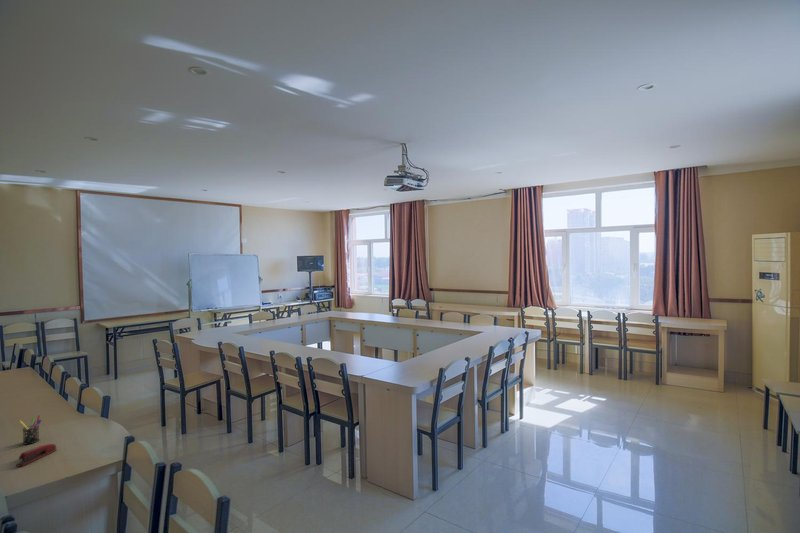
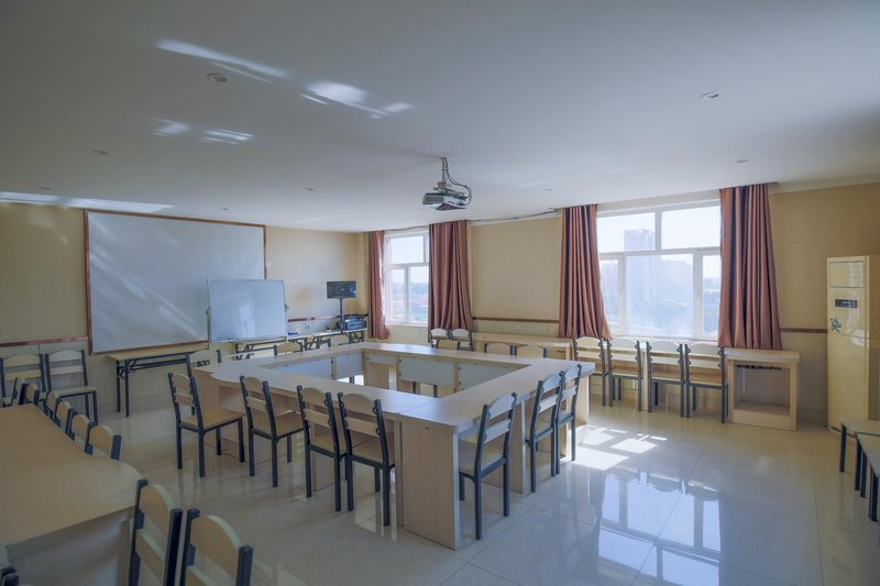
- stapler [15,443,58,468]
- pen holder [18,414,43,446]
